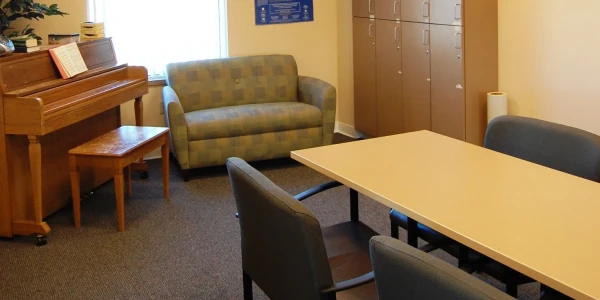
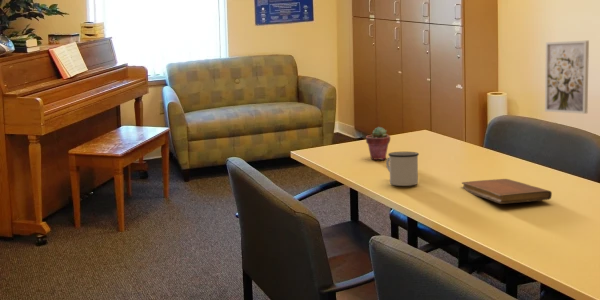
+ wall art [544,40,590,115]
+ potted succulent [365,126,391,161]
+ notebook [461,178,553,205]
+ mug [385,151,420,187]
